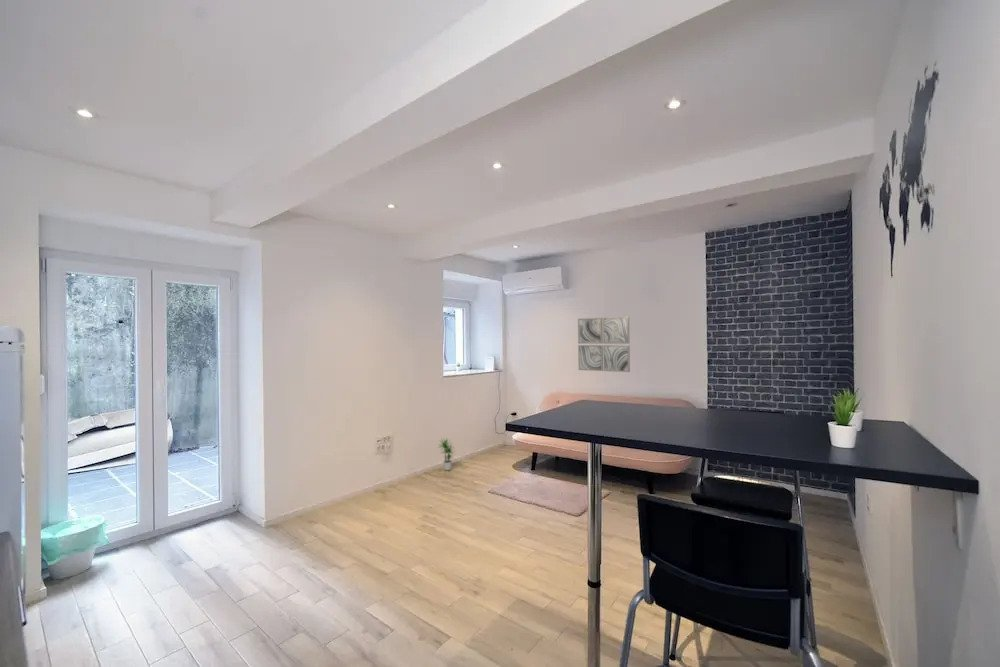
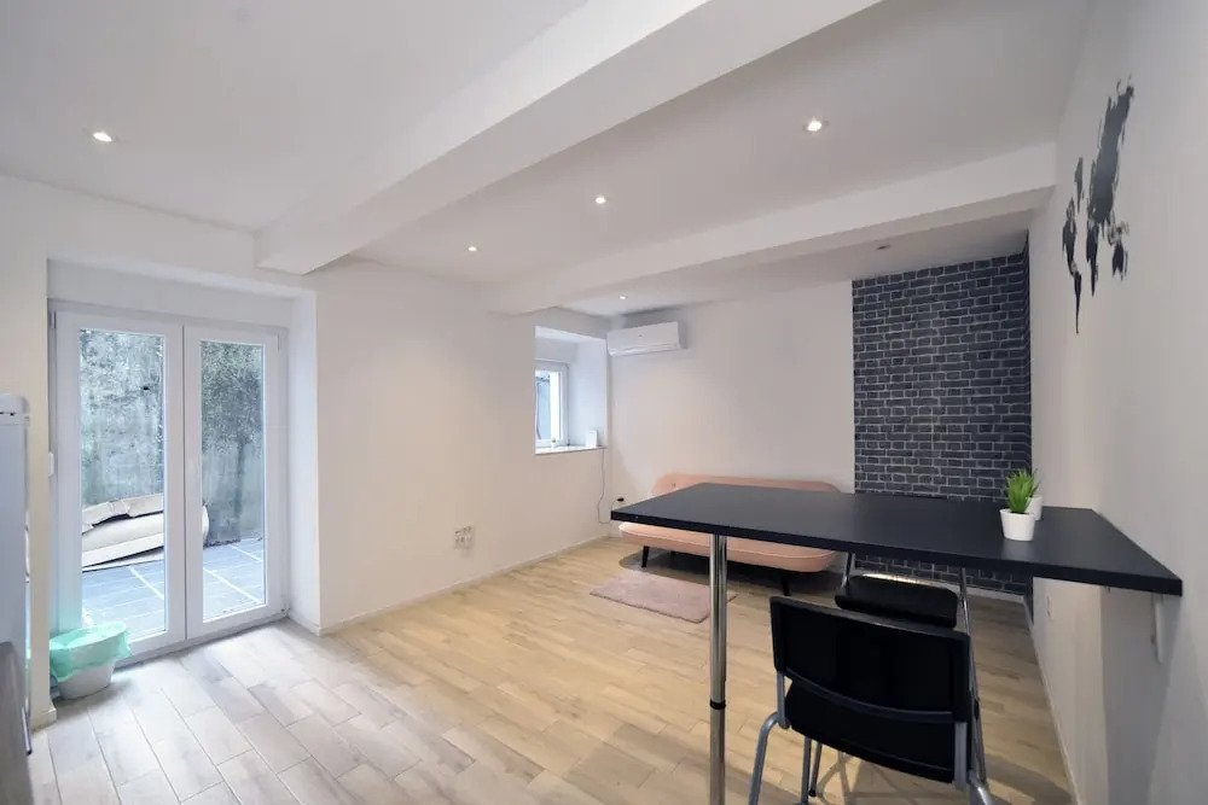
- potted plant [438,437,456,472]
- wall art [577,316,631,373]
